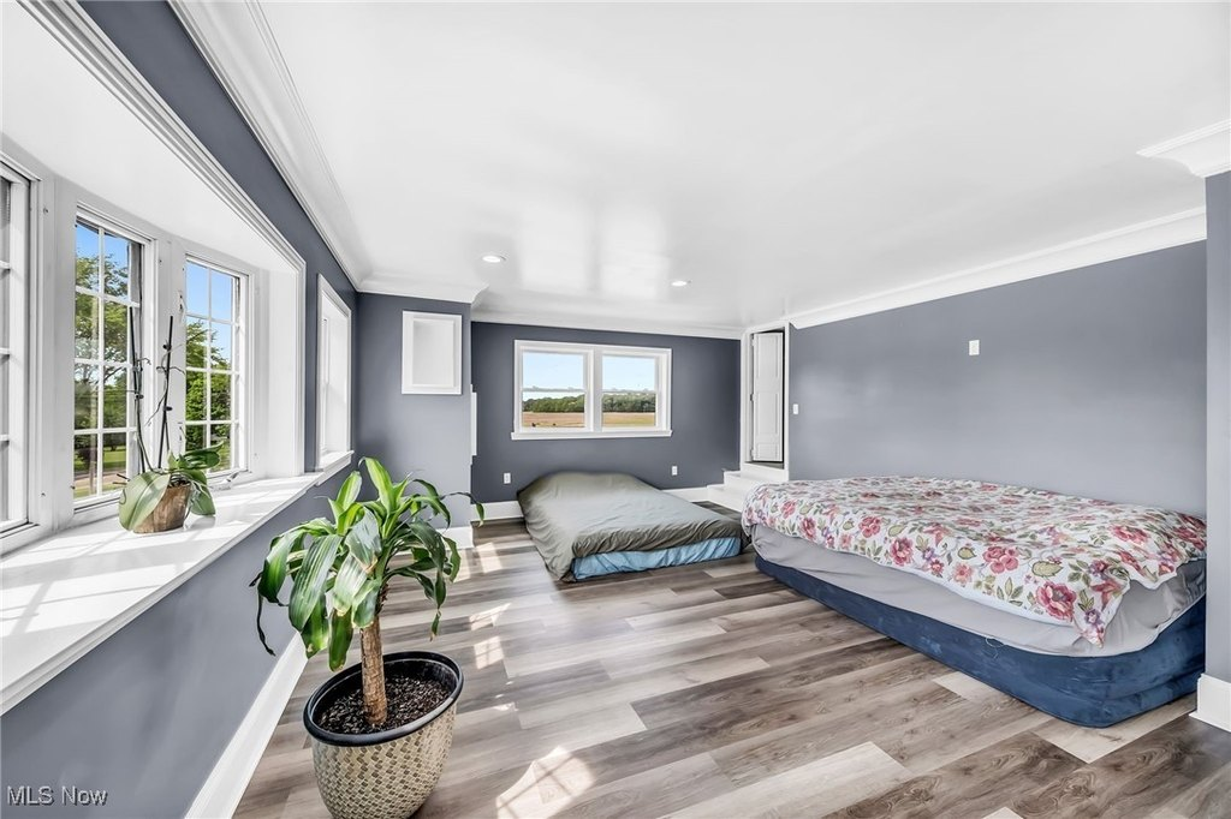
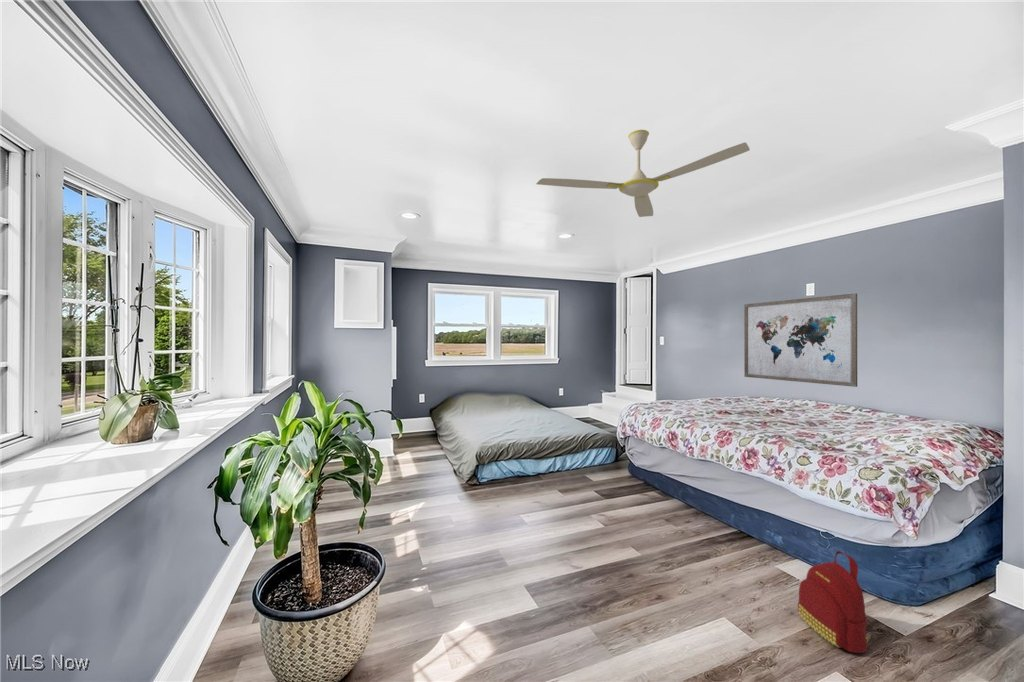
+ backpack [797,550,869,654]
+ ceiling fan [535,129,751,218]
+ wall art [743,292,858,388]
